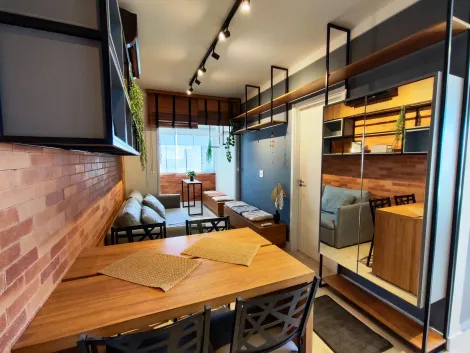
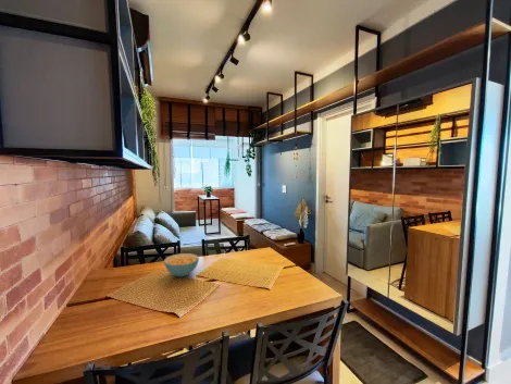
+ cereal bowl [163,252,200,278]
